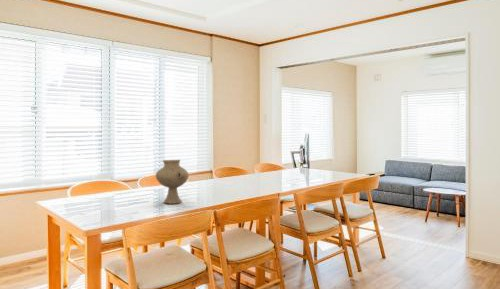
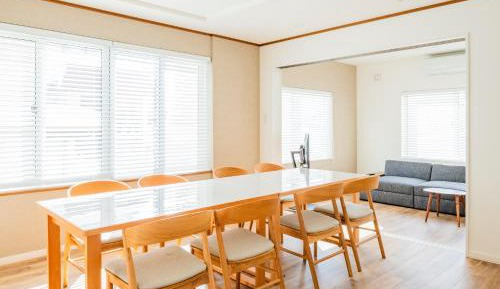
- vase [155,159,190,205]
